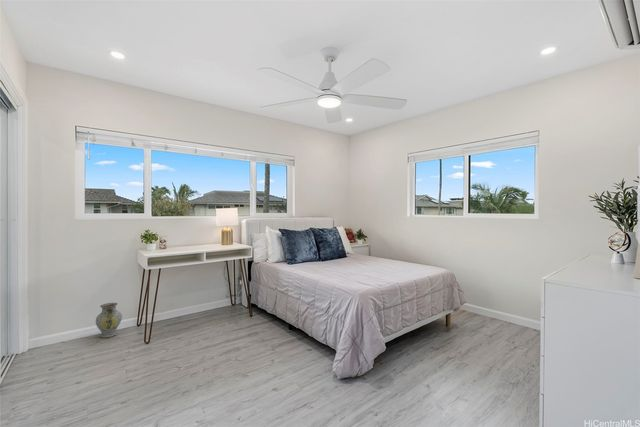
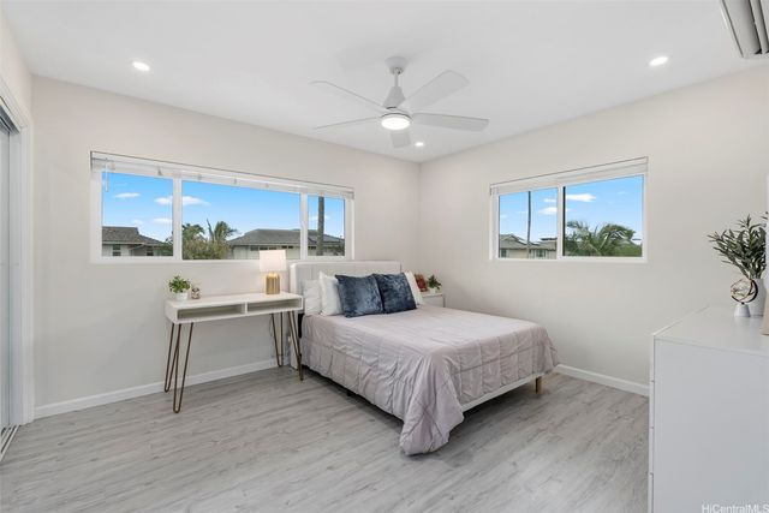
- ceramic jug [95,302,123,339]
